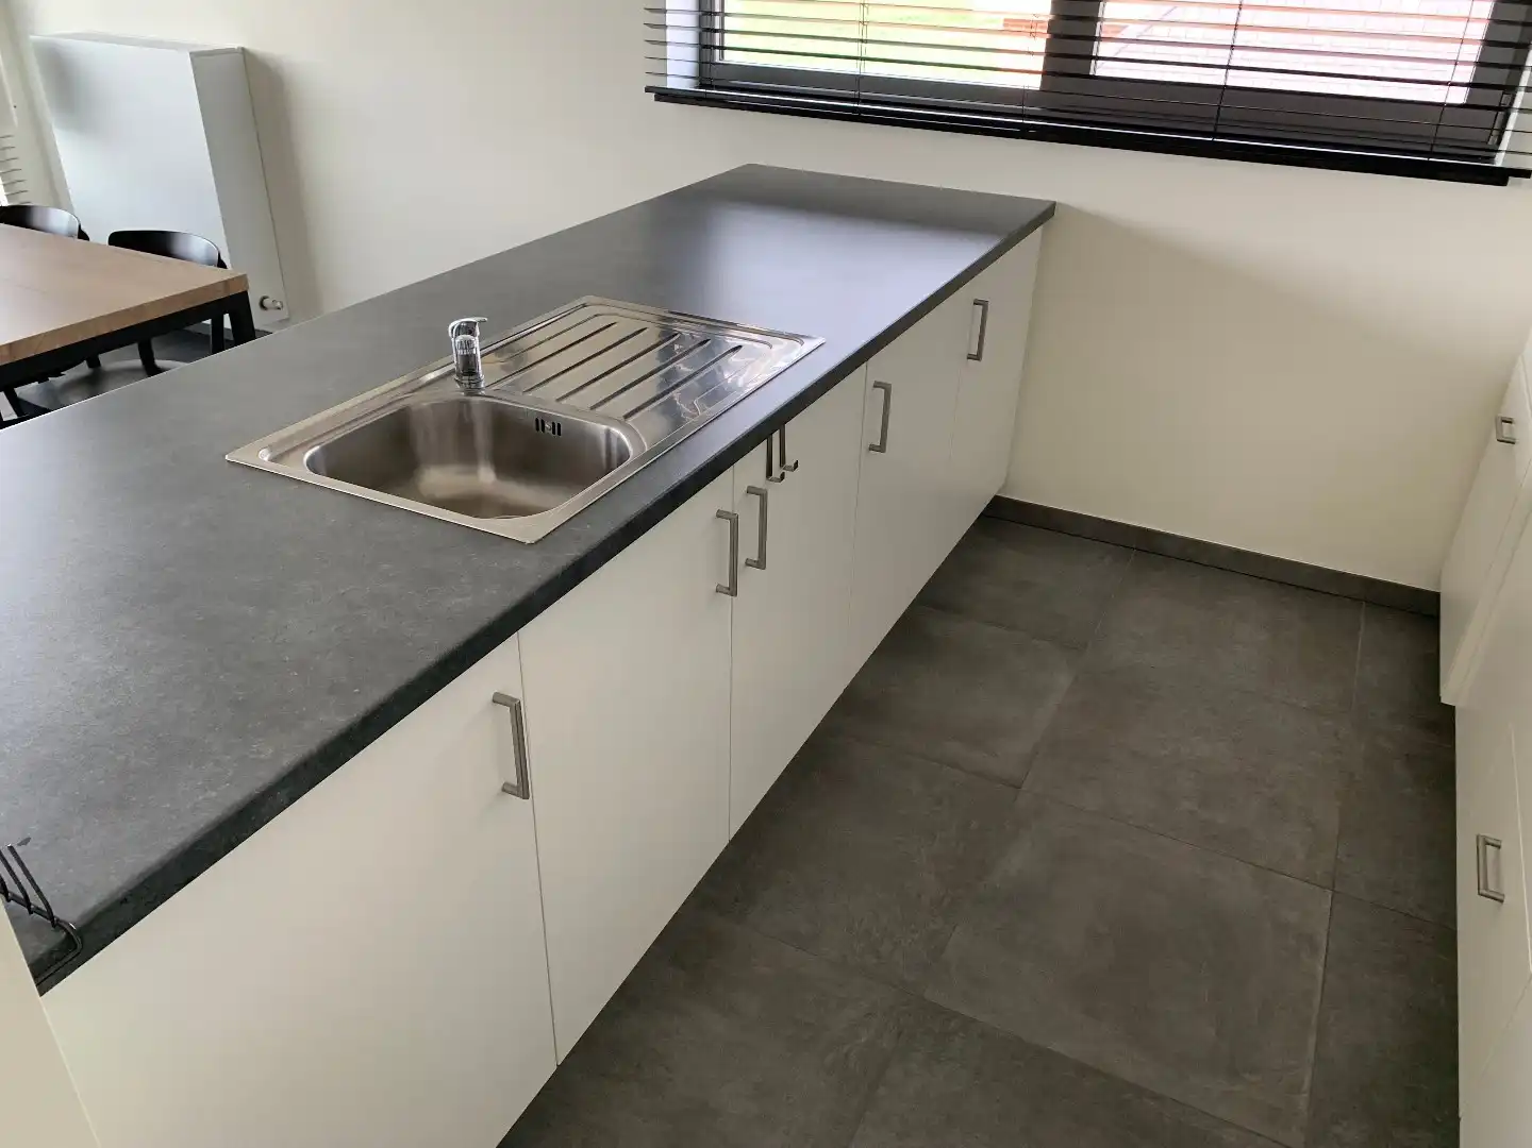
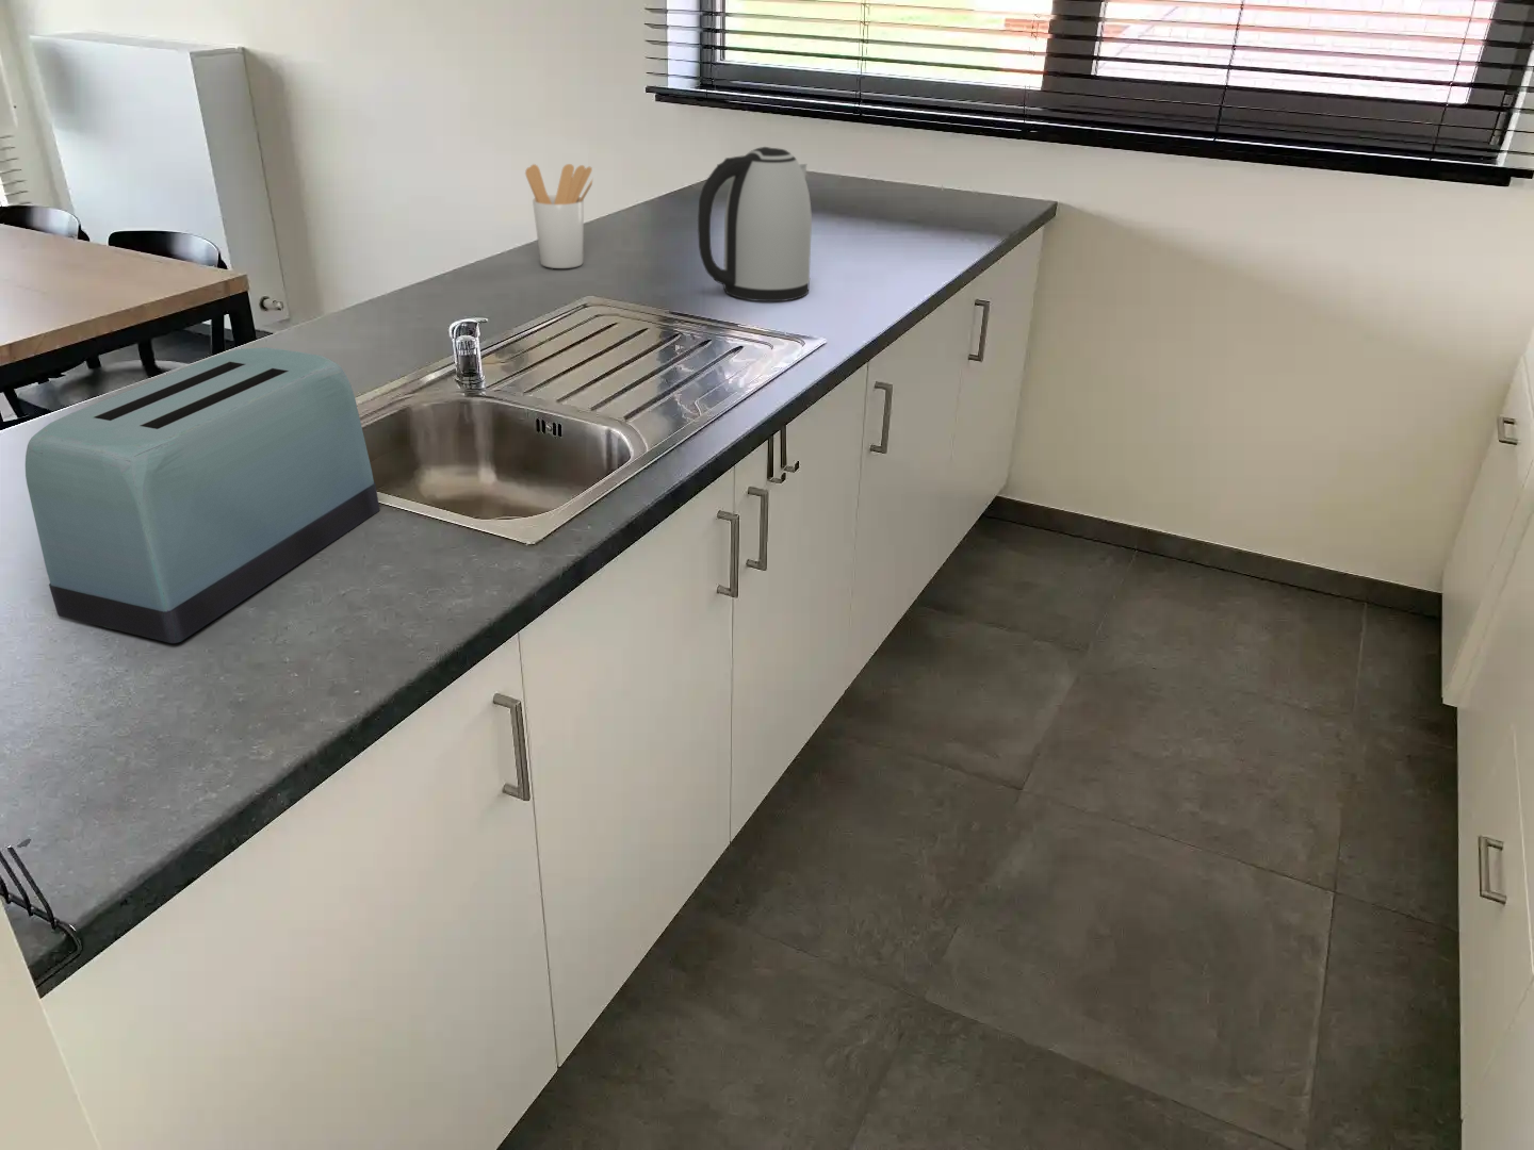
+ kettle [697,146,813,302]
+ toaster [24,345,380,644]
+ utensil holder [524,163,594,269]
